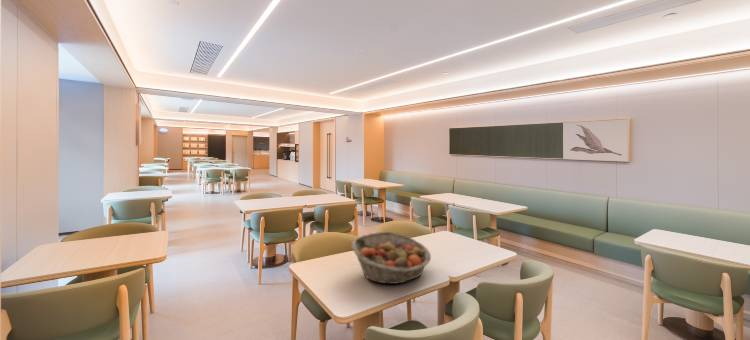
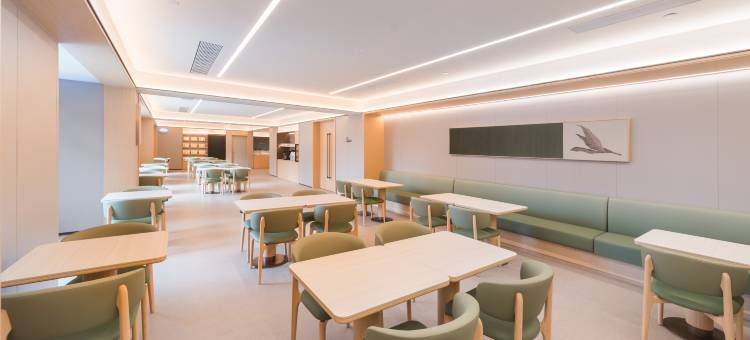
- fruit basket [350,231,432,285]
